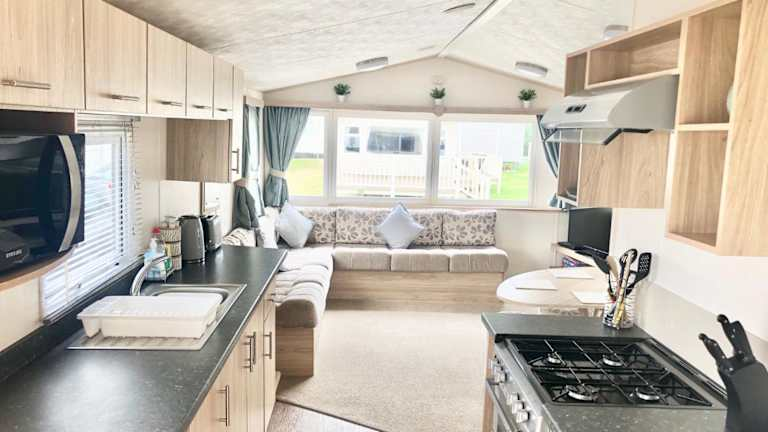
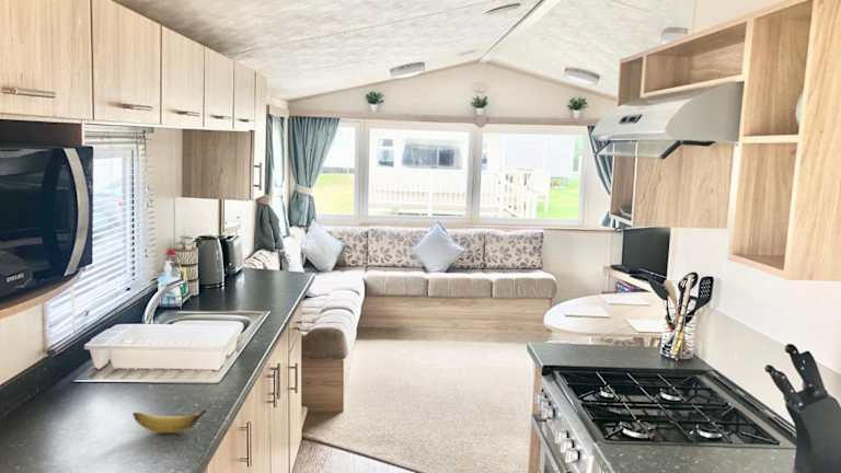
+ banana [131,408,207,434]
